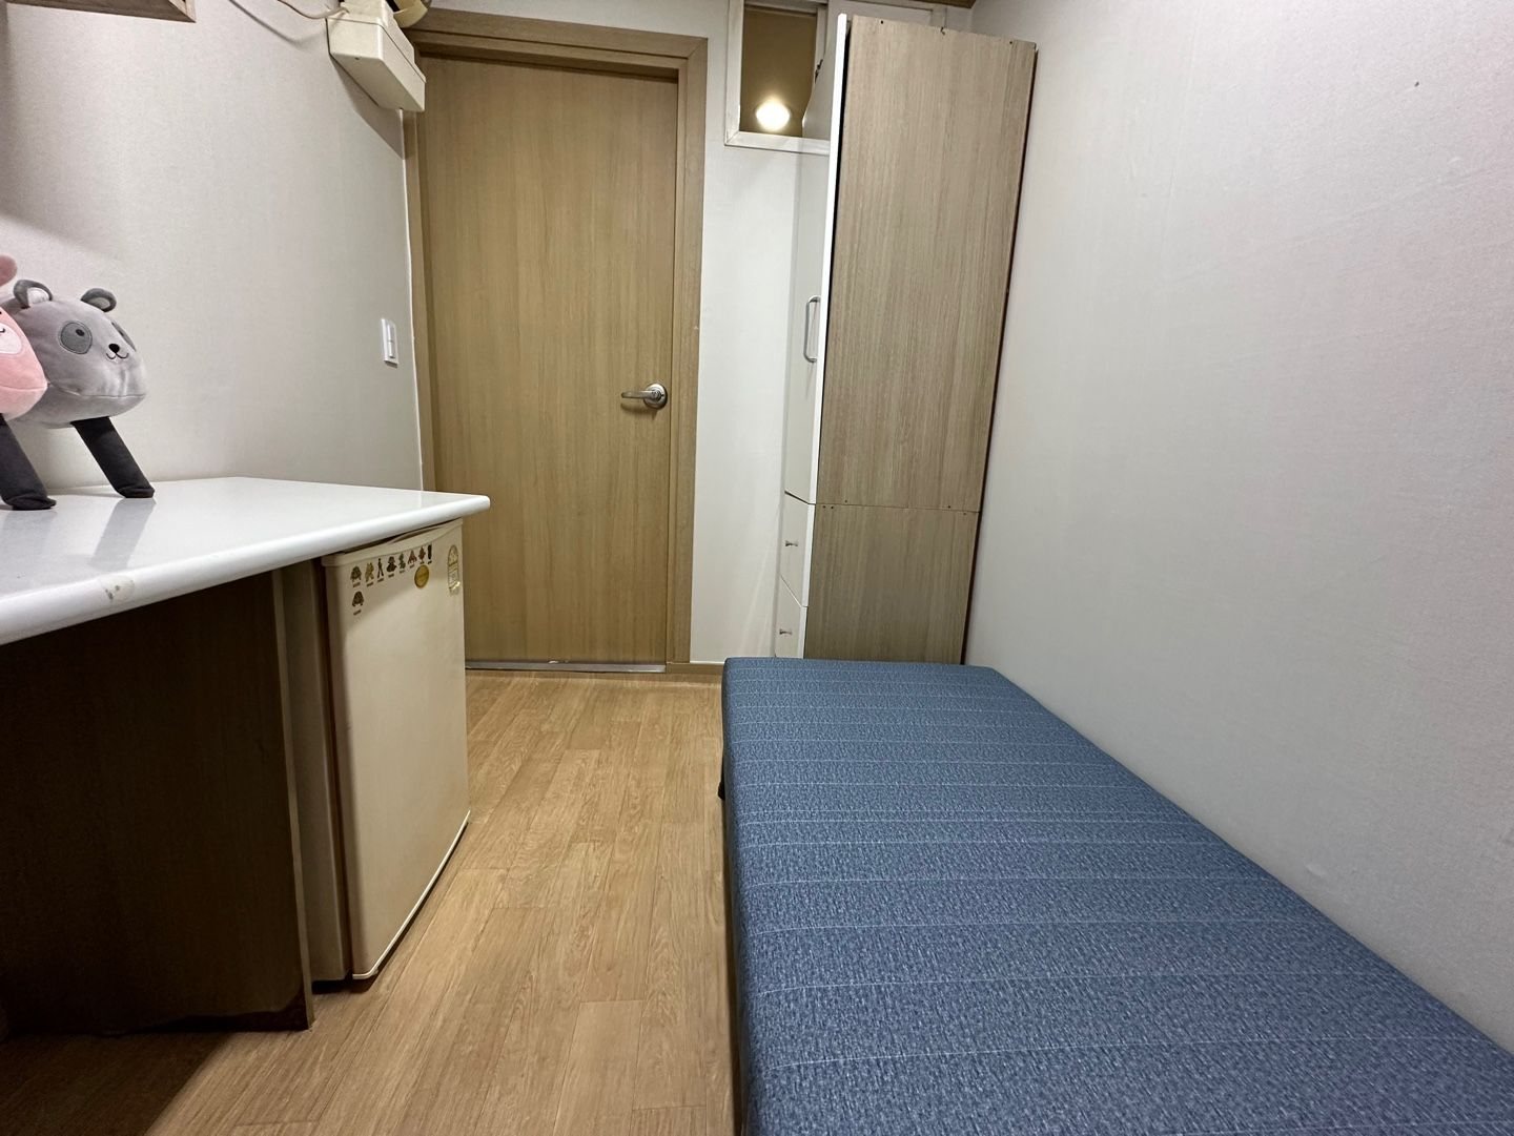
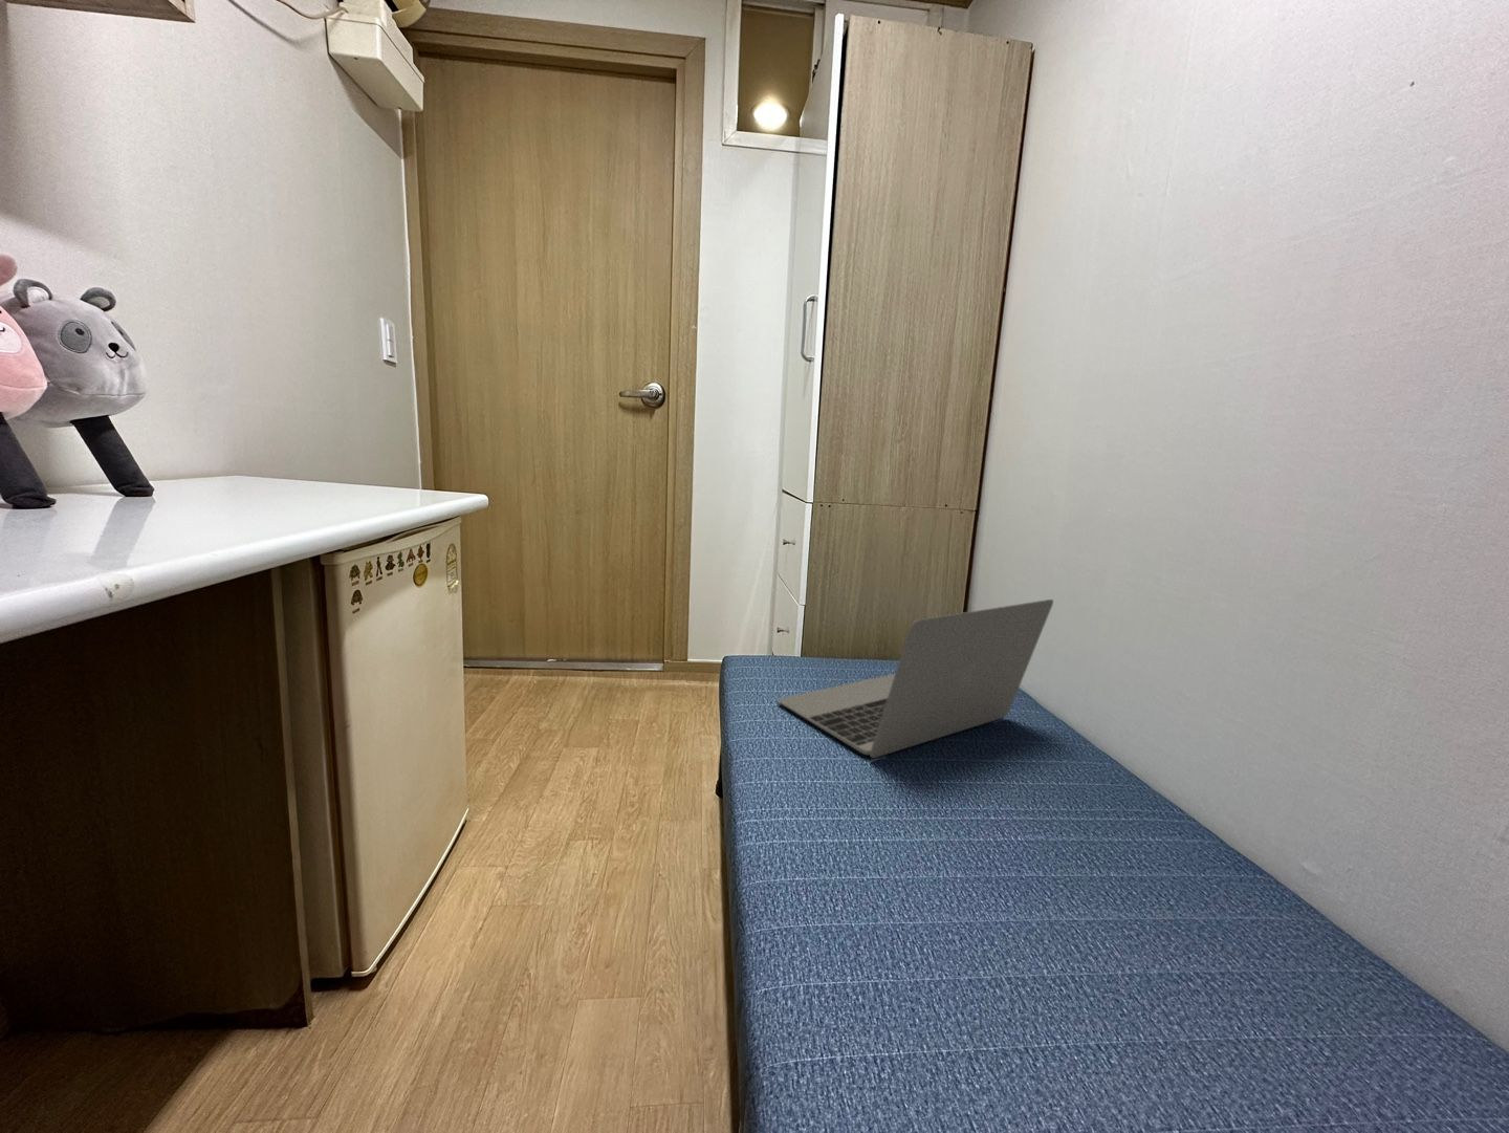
+ laptop [776,599,1054,759]
